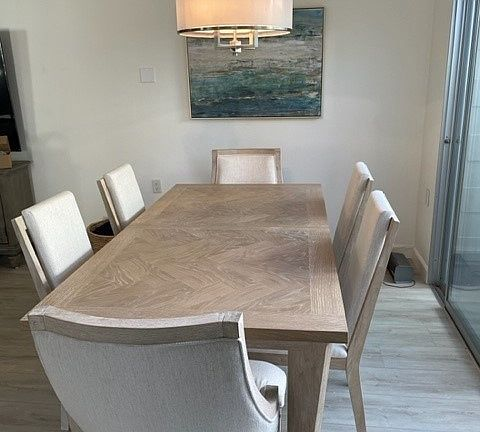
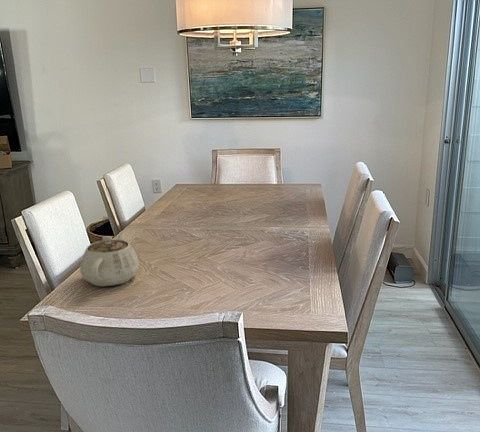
+ teapot [79,230,140,288]
